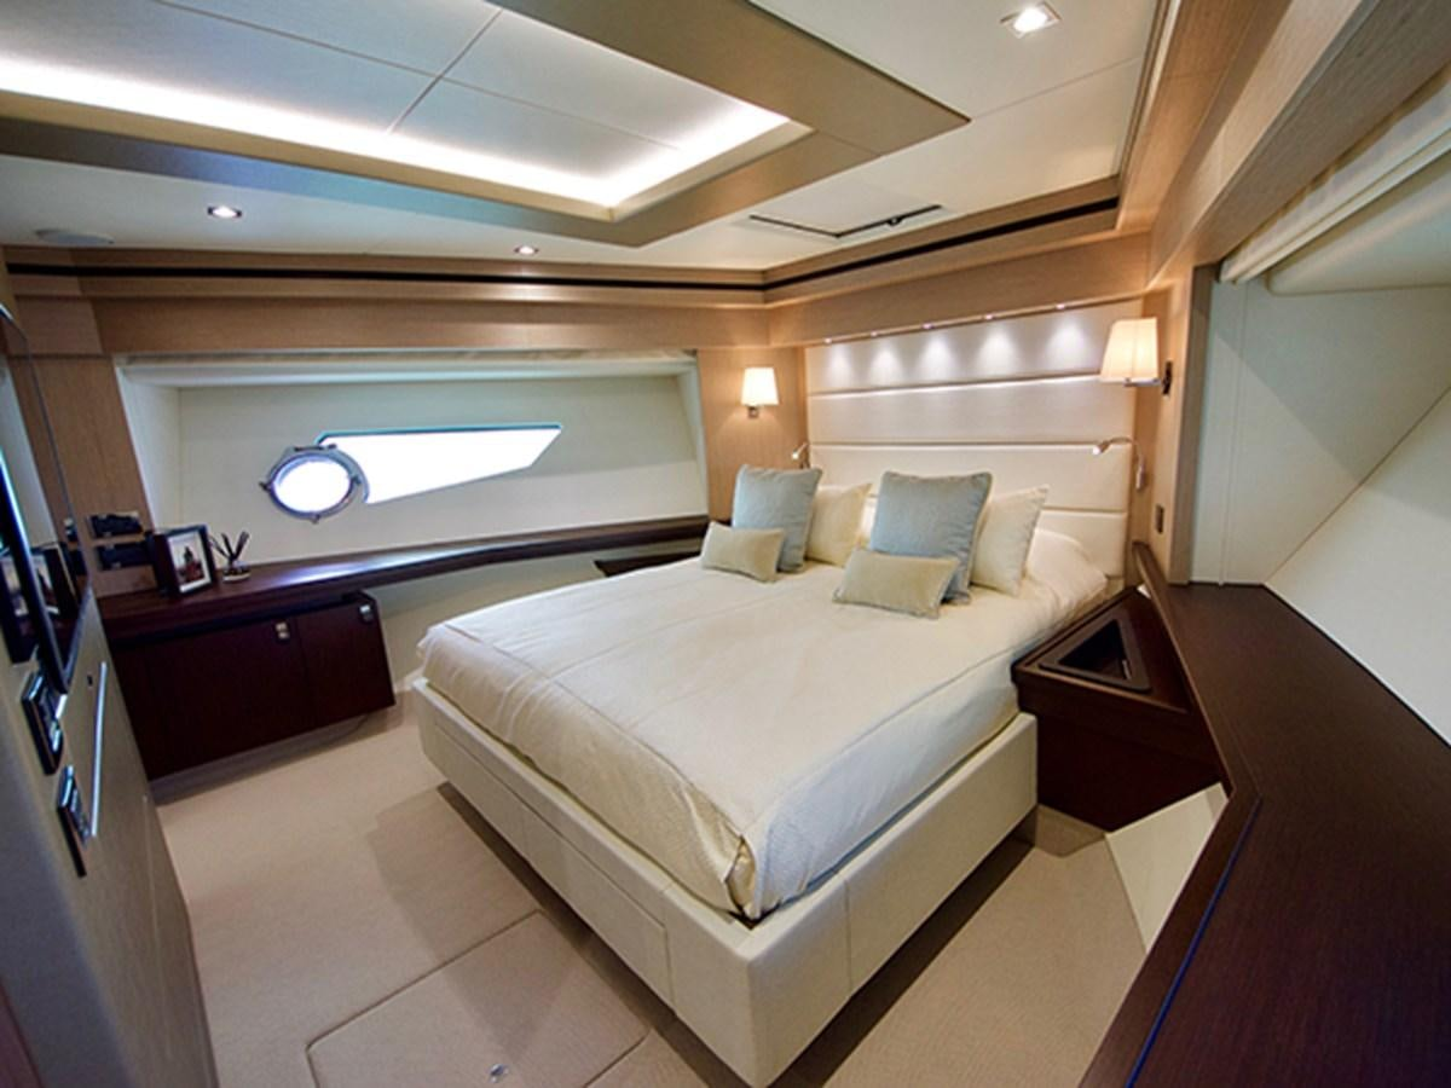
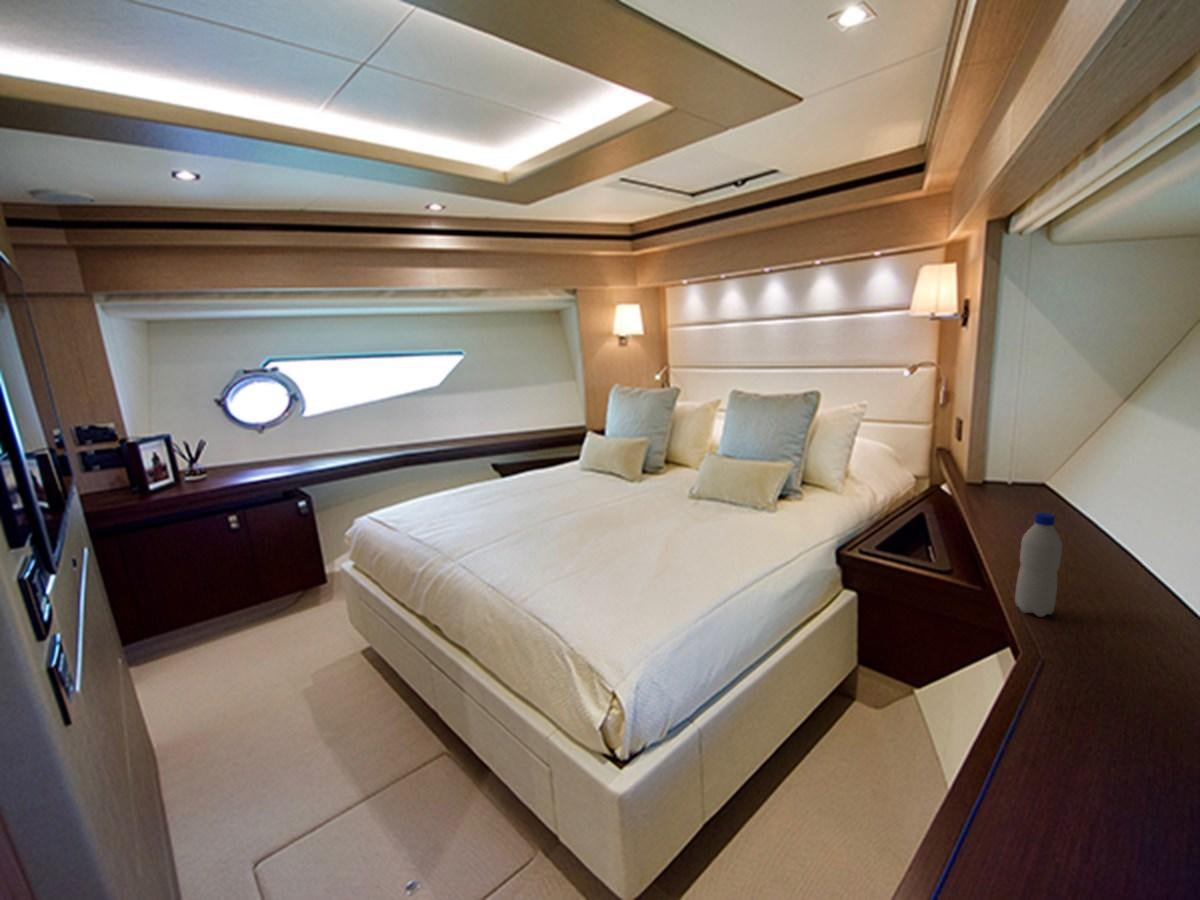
+ water bottle [1014,512,1063,618]
